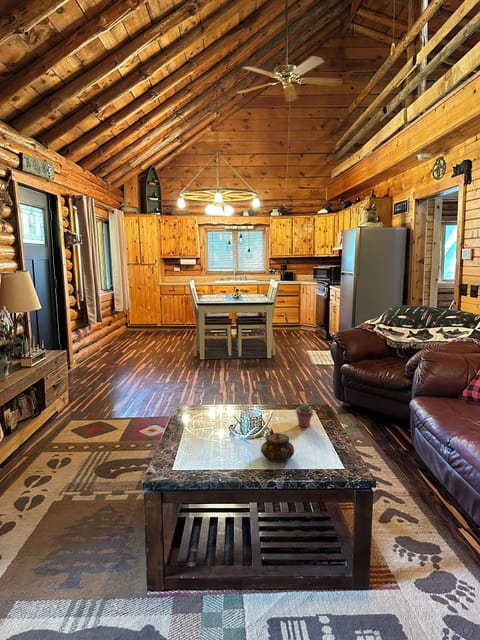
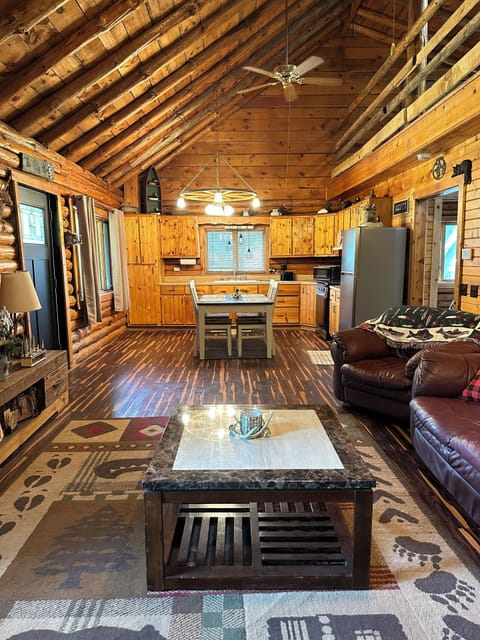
- potted succulent [295,402,314,428]
- teapot [260,427,295,463]
